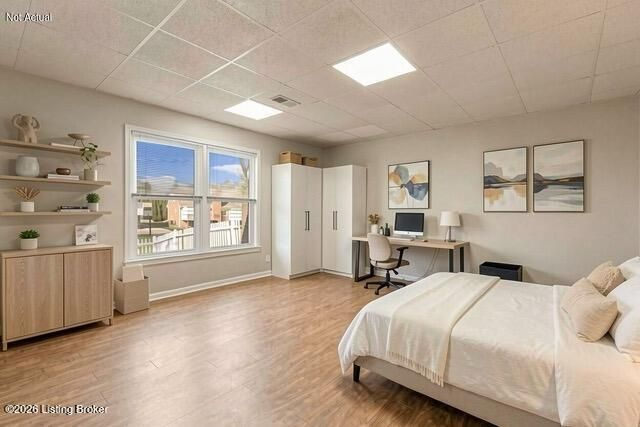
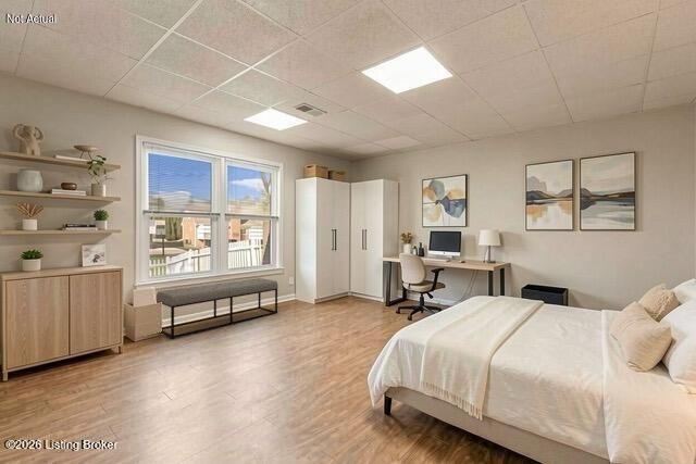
+ bench [156,277,279,340]
